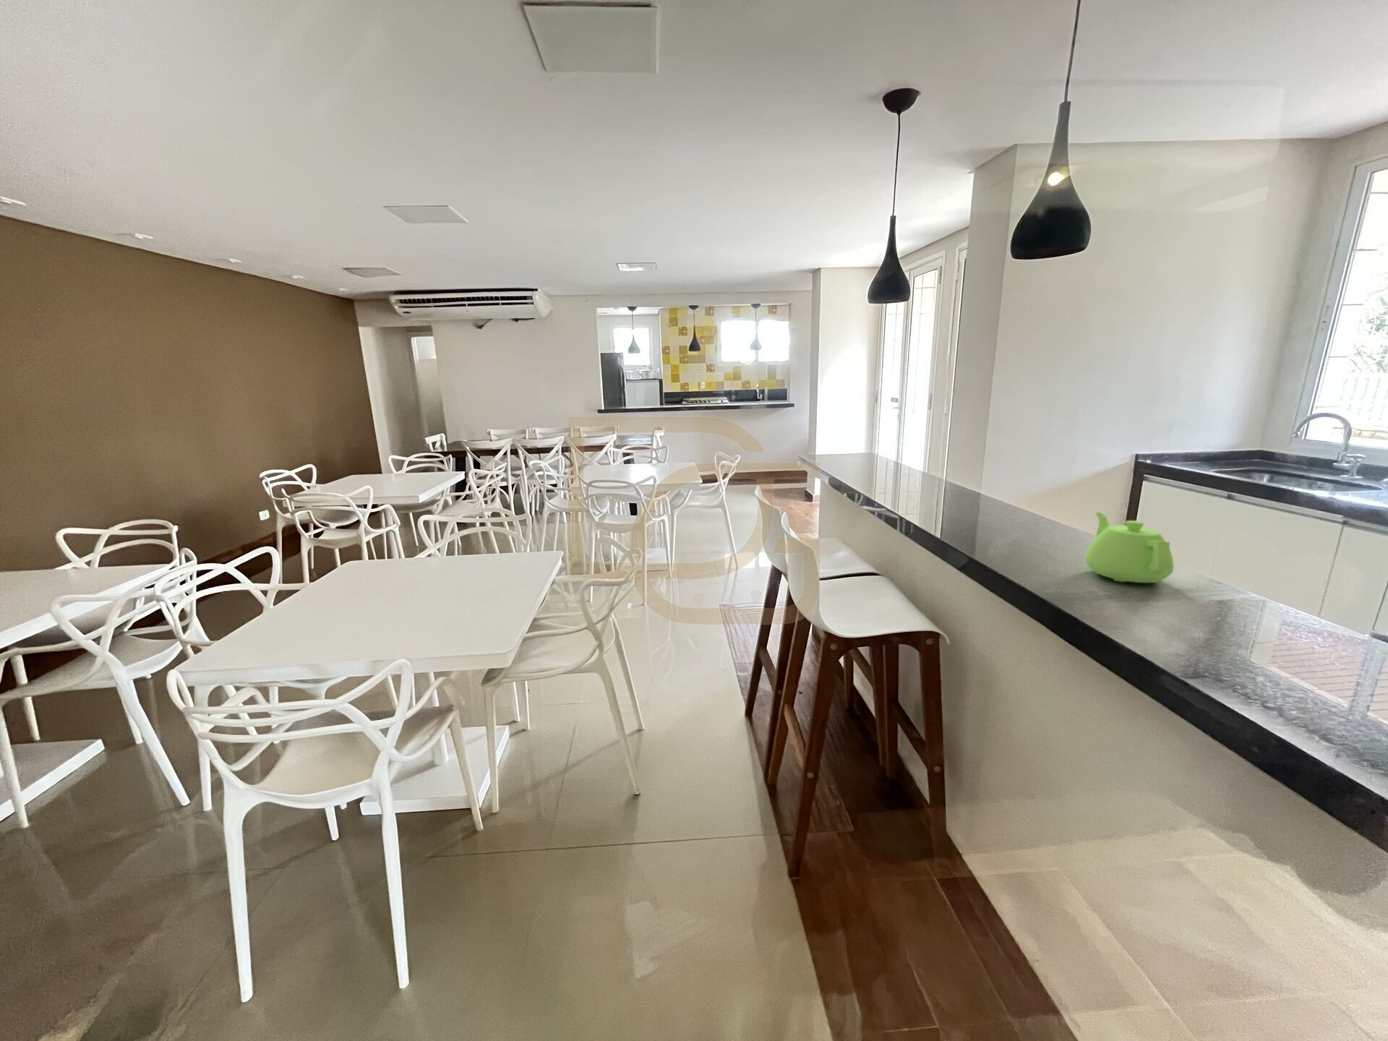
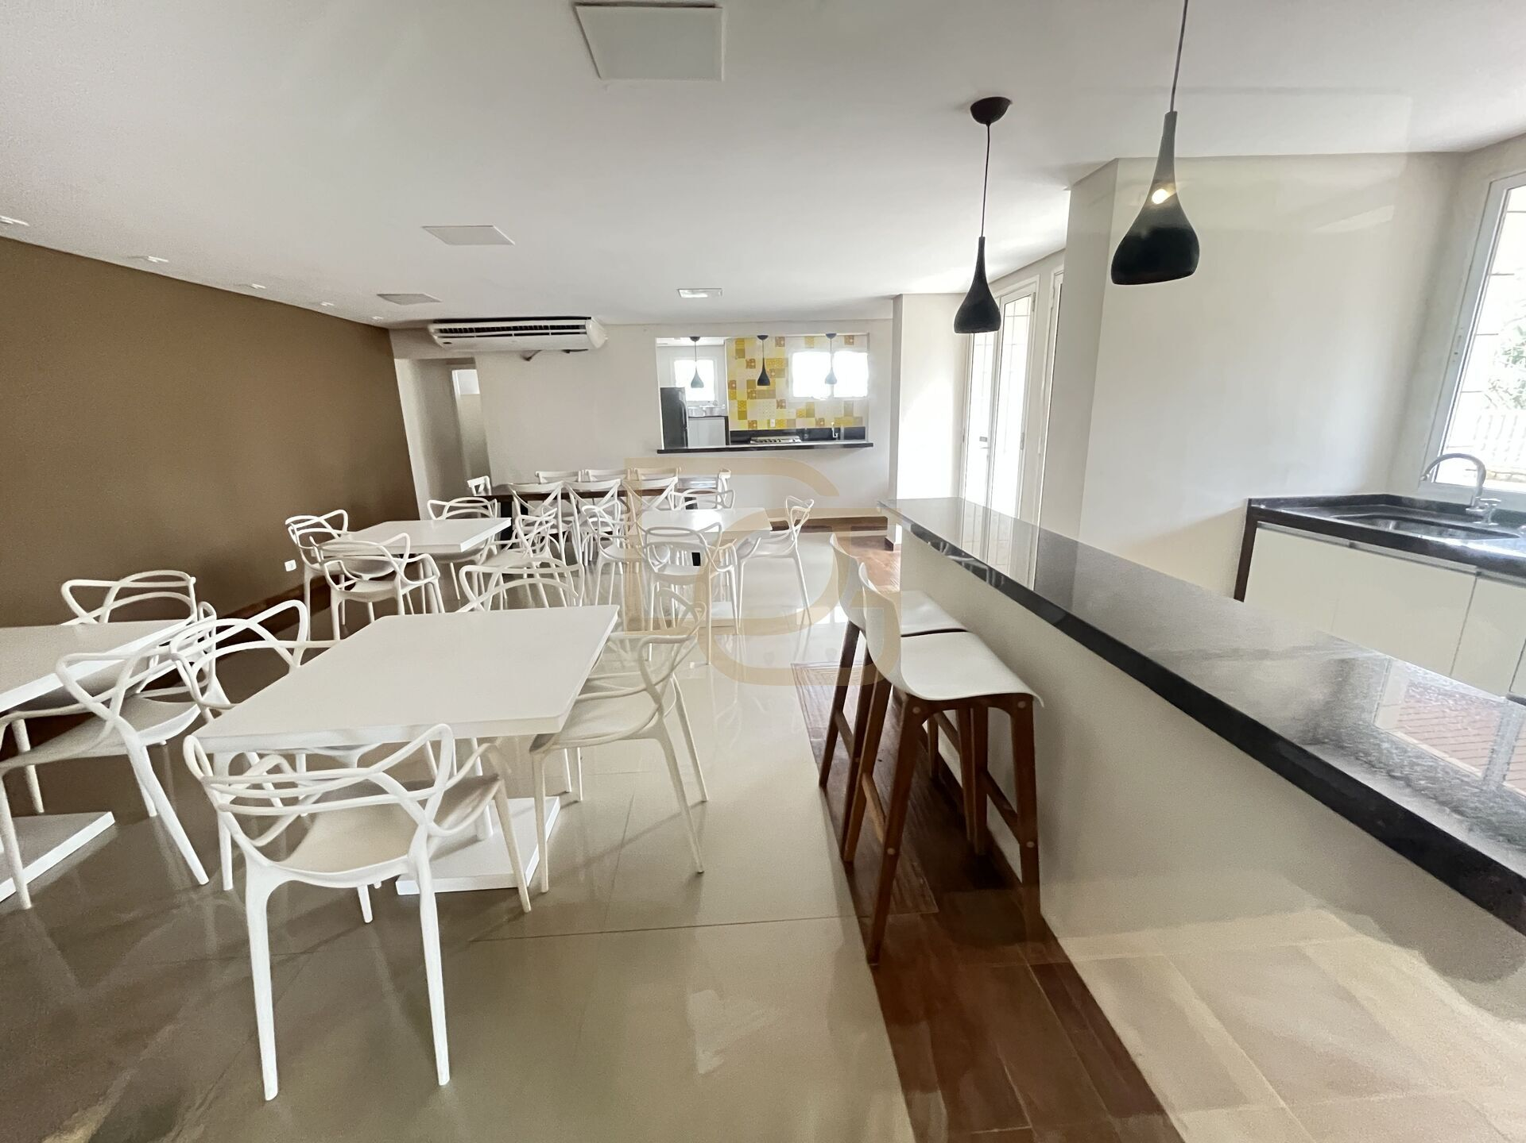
- teapot [1084,511,1175,584]
